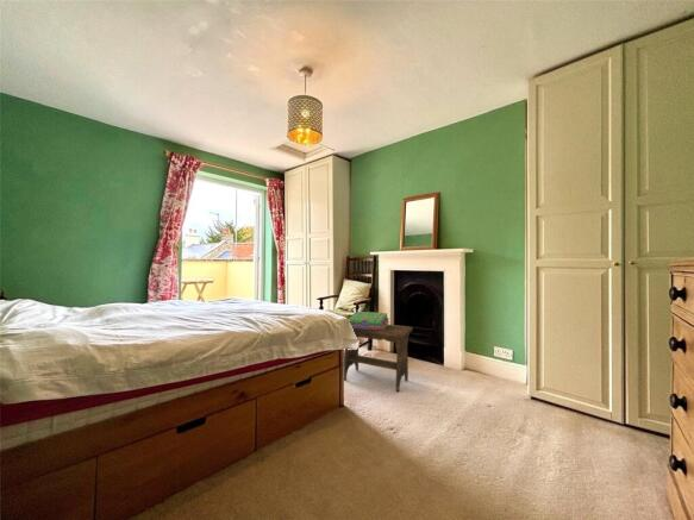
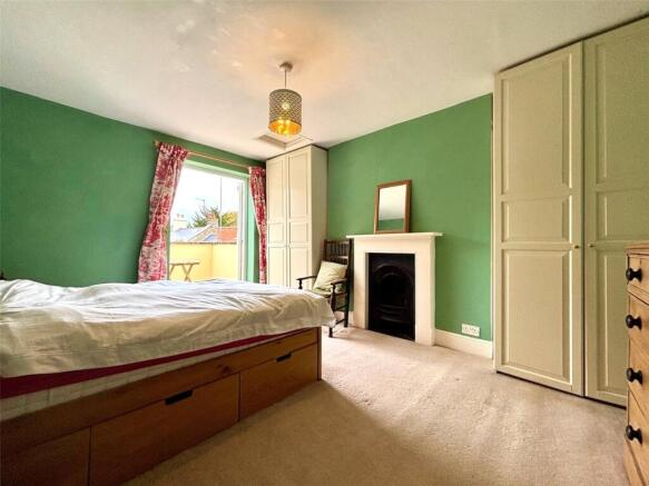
- footstool [343,324,414,394]
- stack of books [348,311,390,331]
